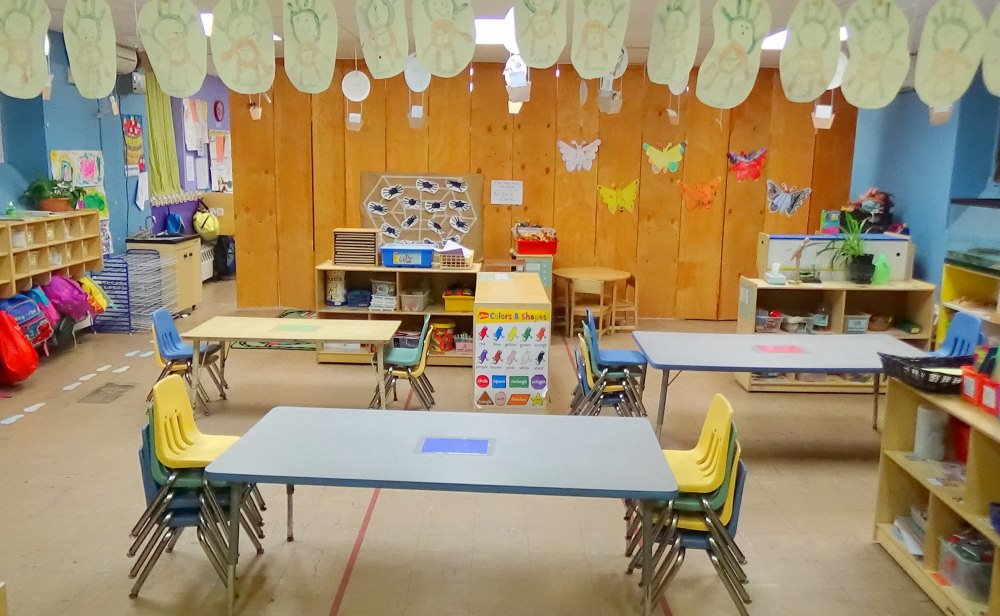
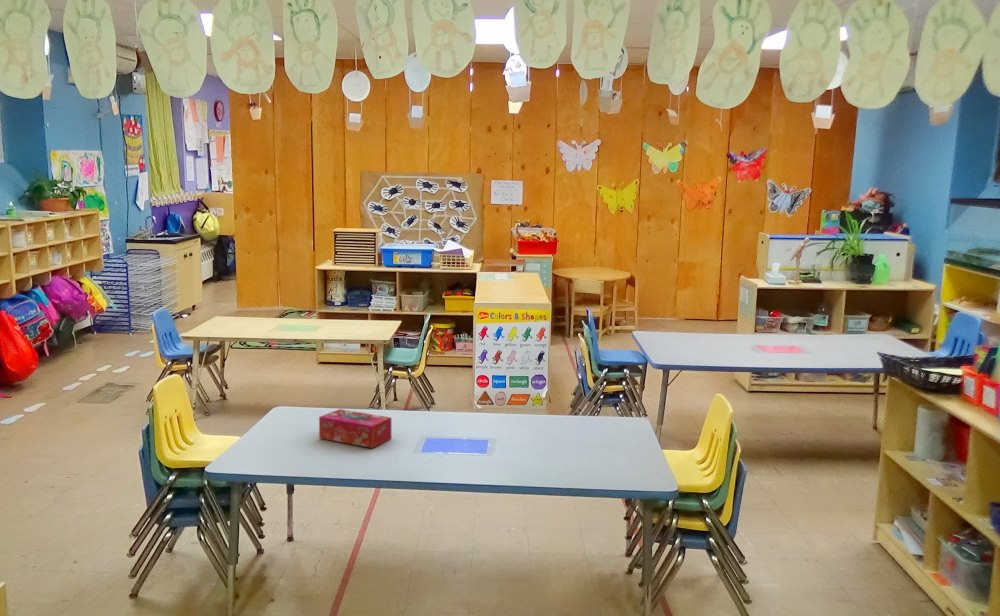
+ tissue box [318,408,392,449]
